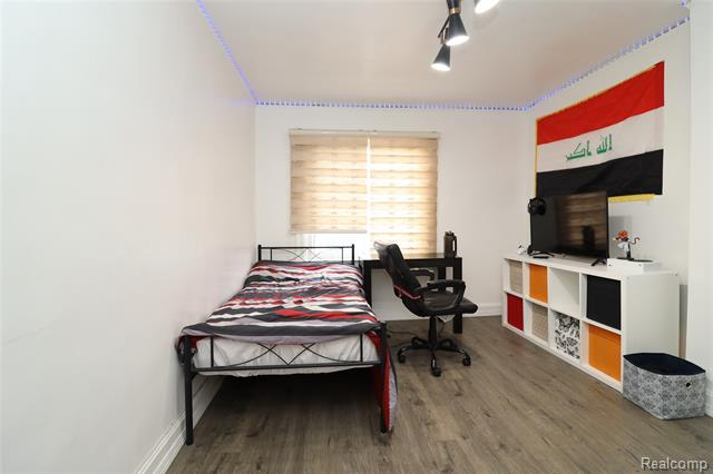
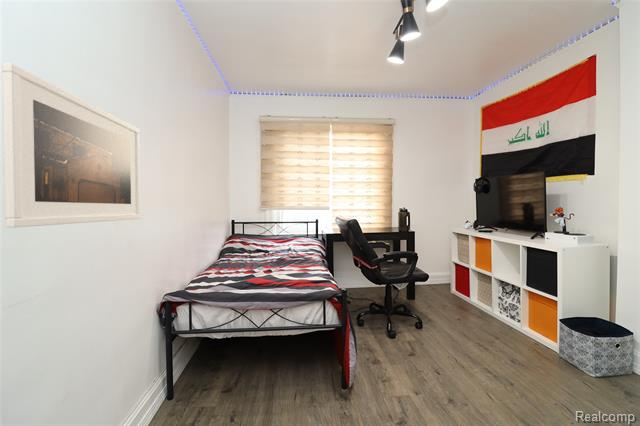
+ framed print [1,62,141,229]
